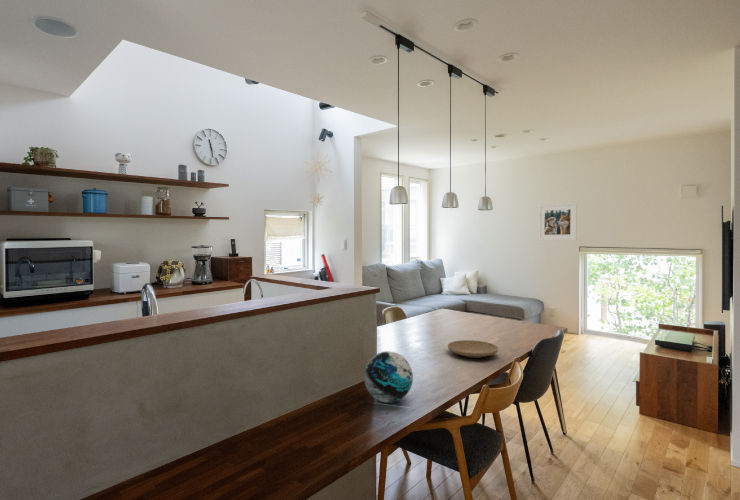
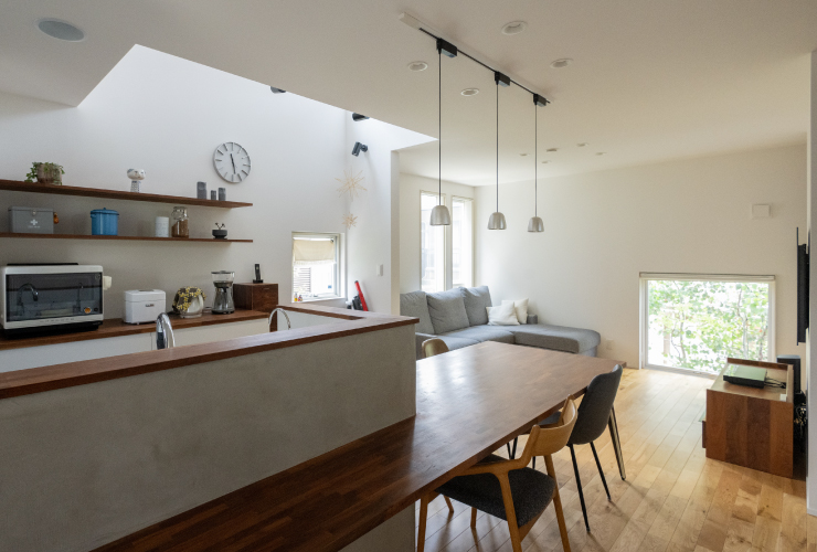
- plate [447,339,499,359]
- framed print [538,202,578,241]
- decorative orb [363,350,414,404]
